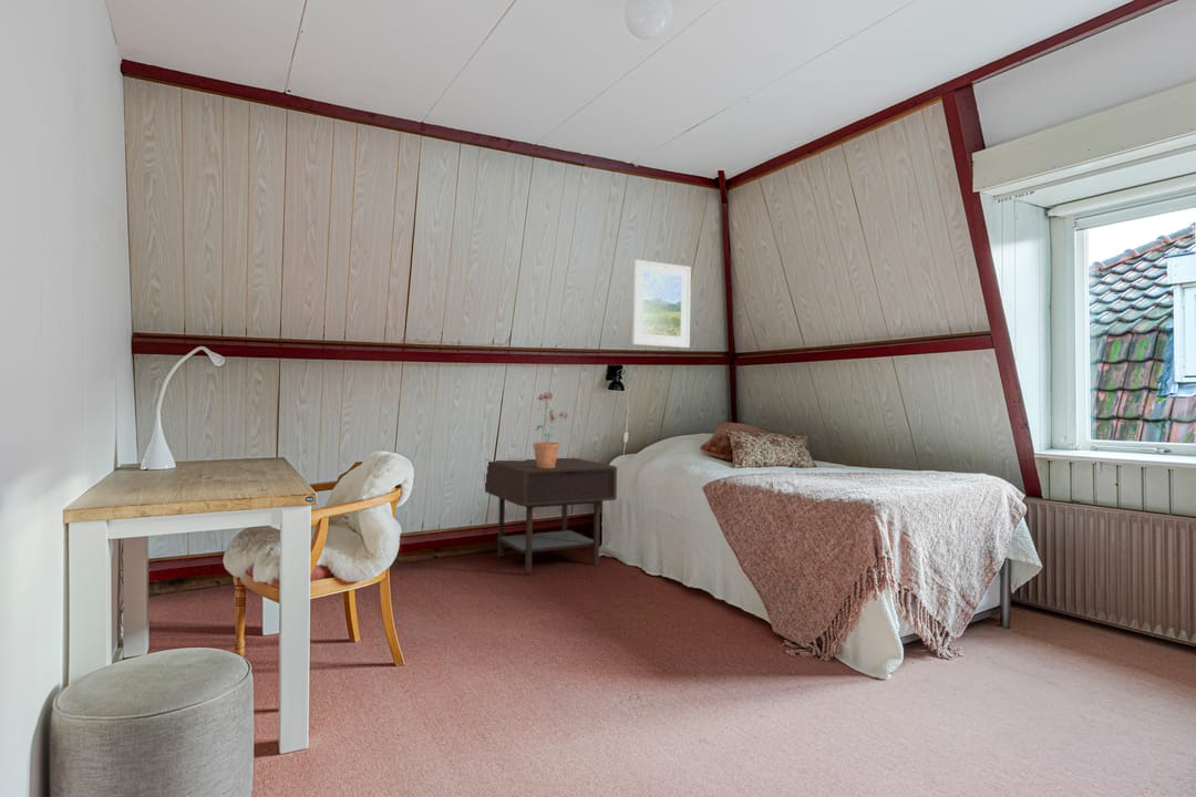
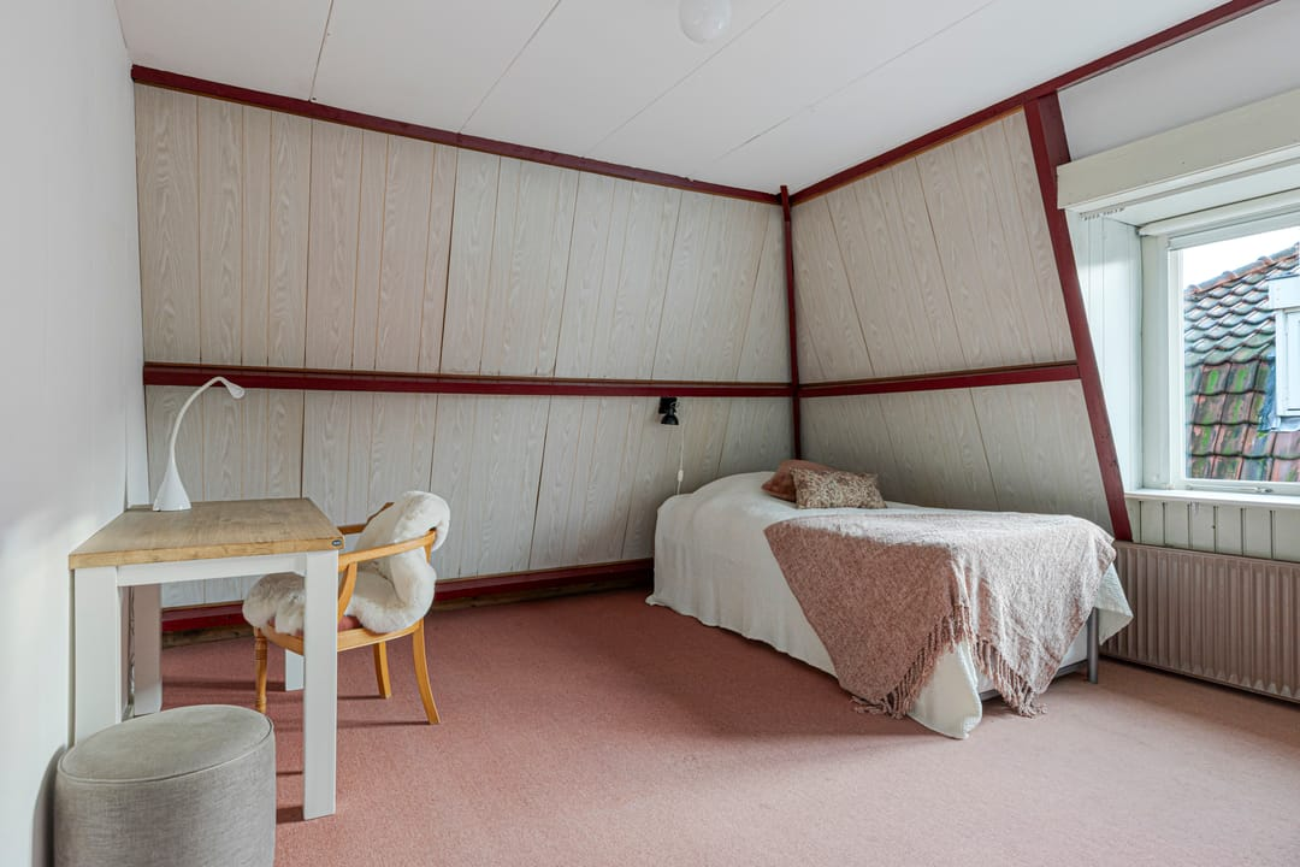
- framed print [631,259,692,349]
- potted plant [533,391,568,468]
- side table [484,457,618,575]
